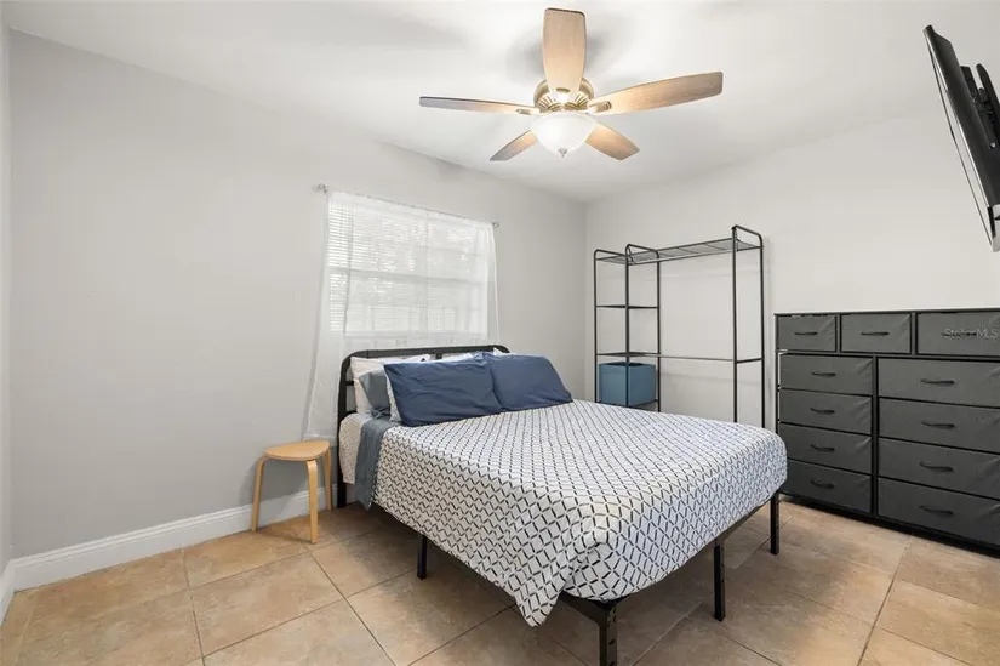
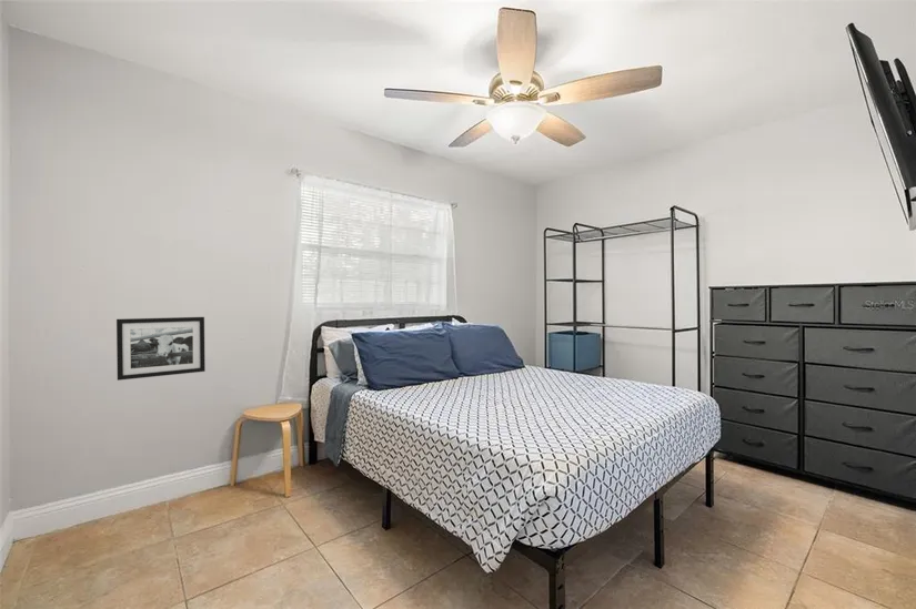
+ picture frame [115,316,207,382]
